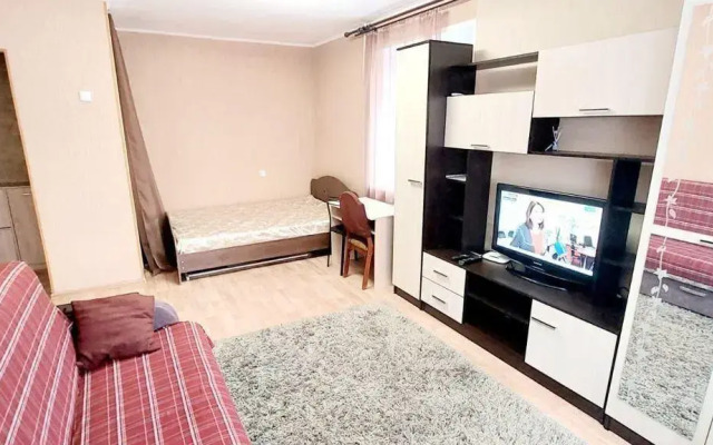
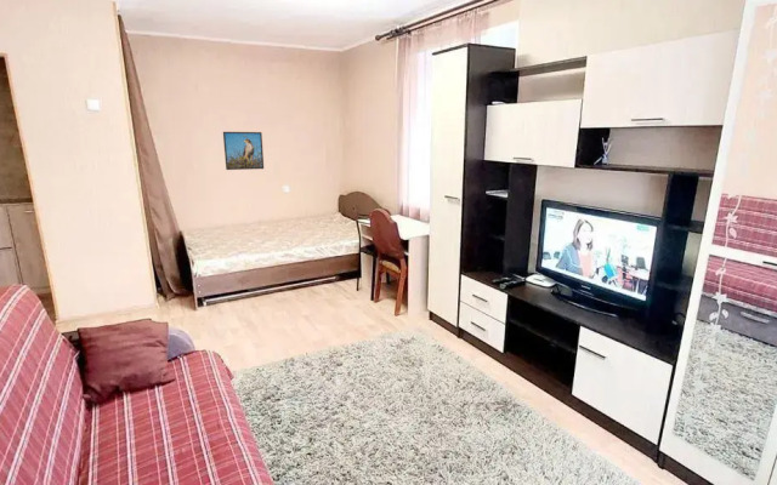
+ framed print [222,131,265,171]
